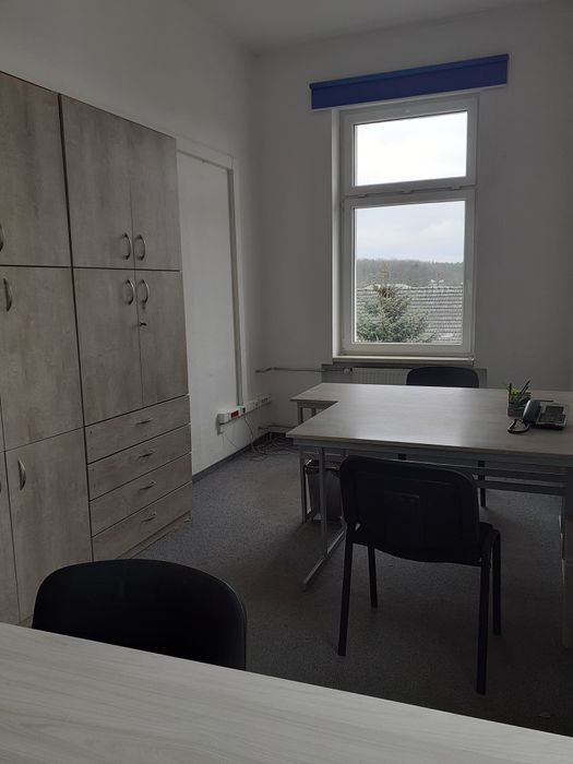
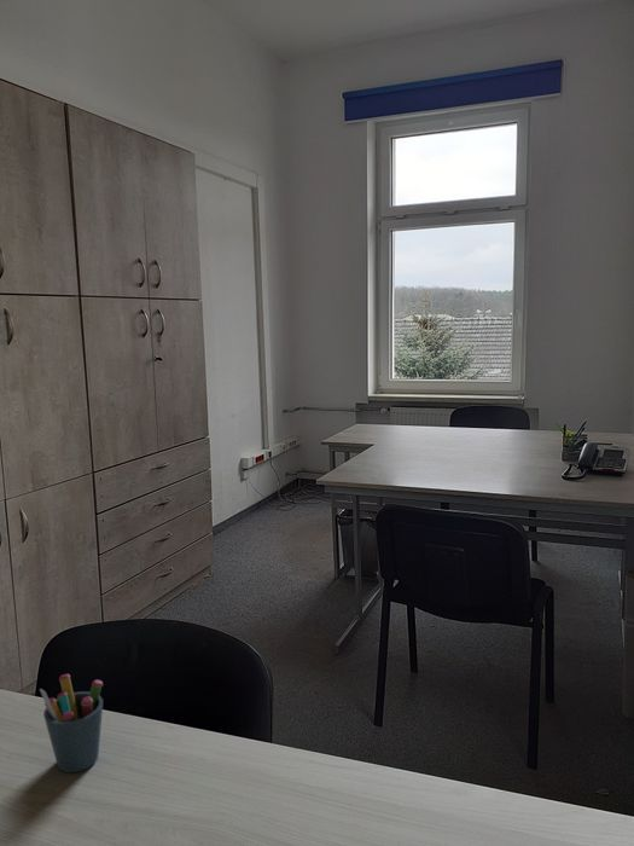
+ pen holder [39,673,104,773]
